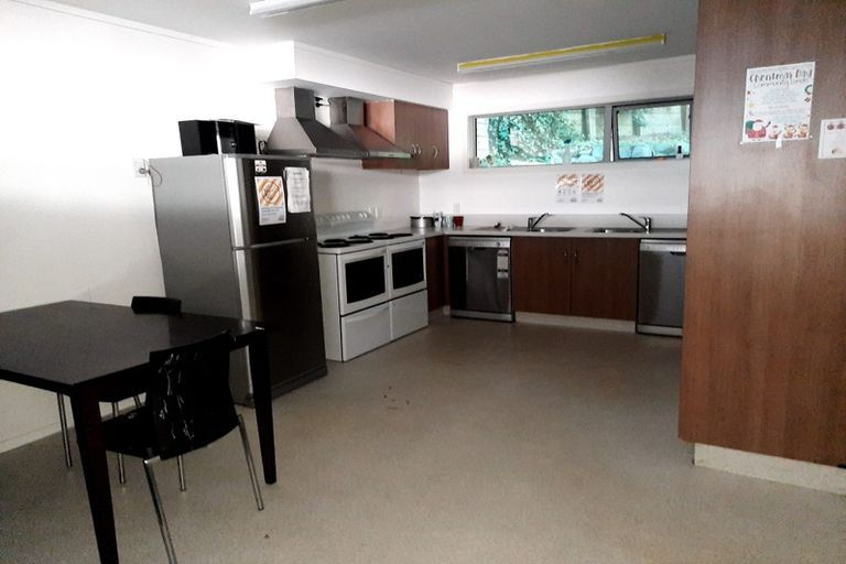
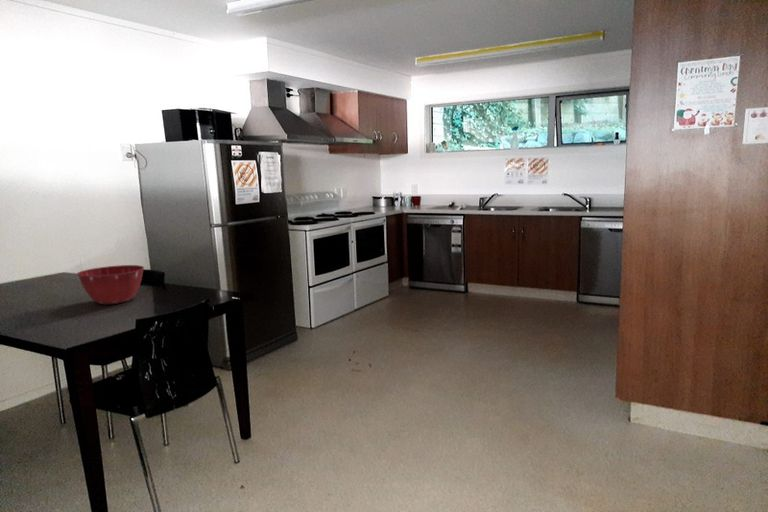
+ mixing bowl [76,264,145,305]
